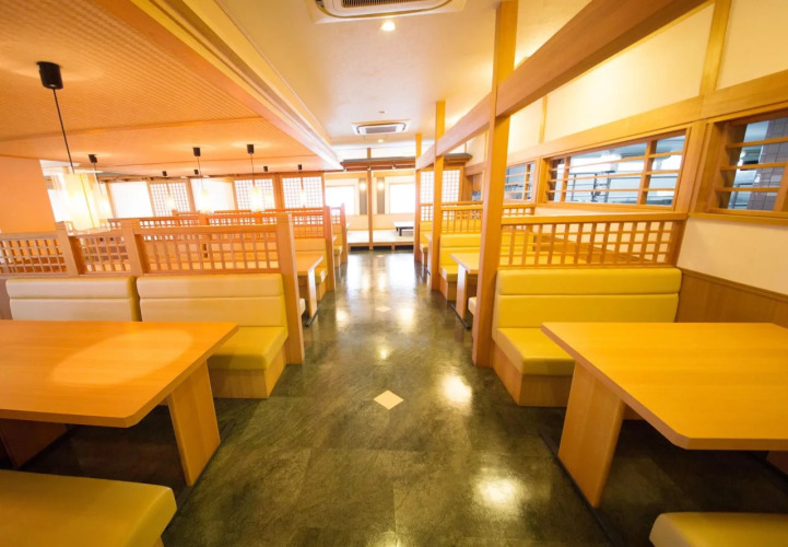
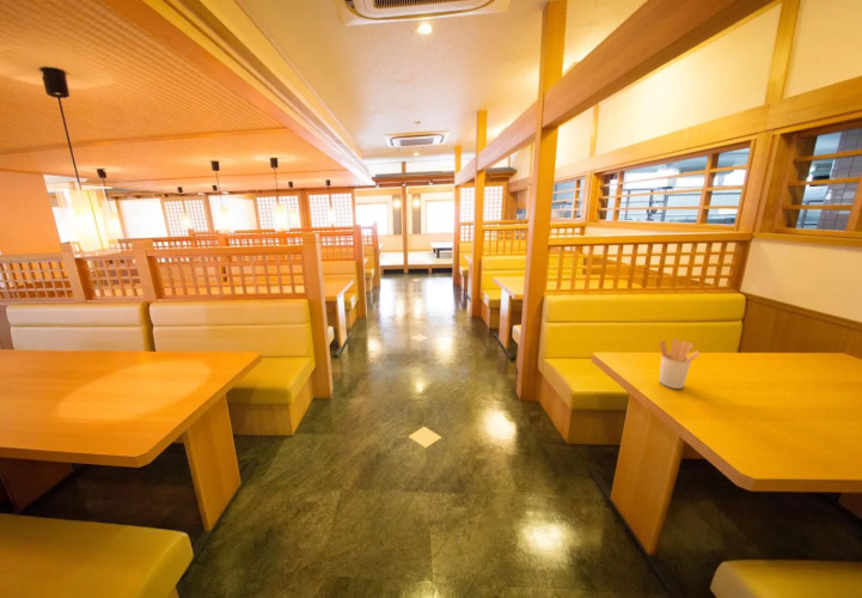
+ utensil holder [658,338,701,390]
